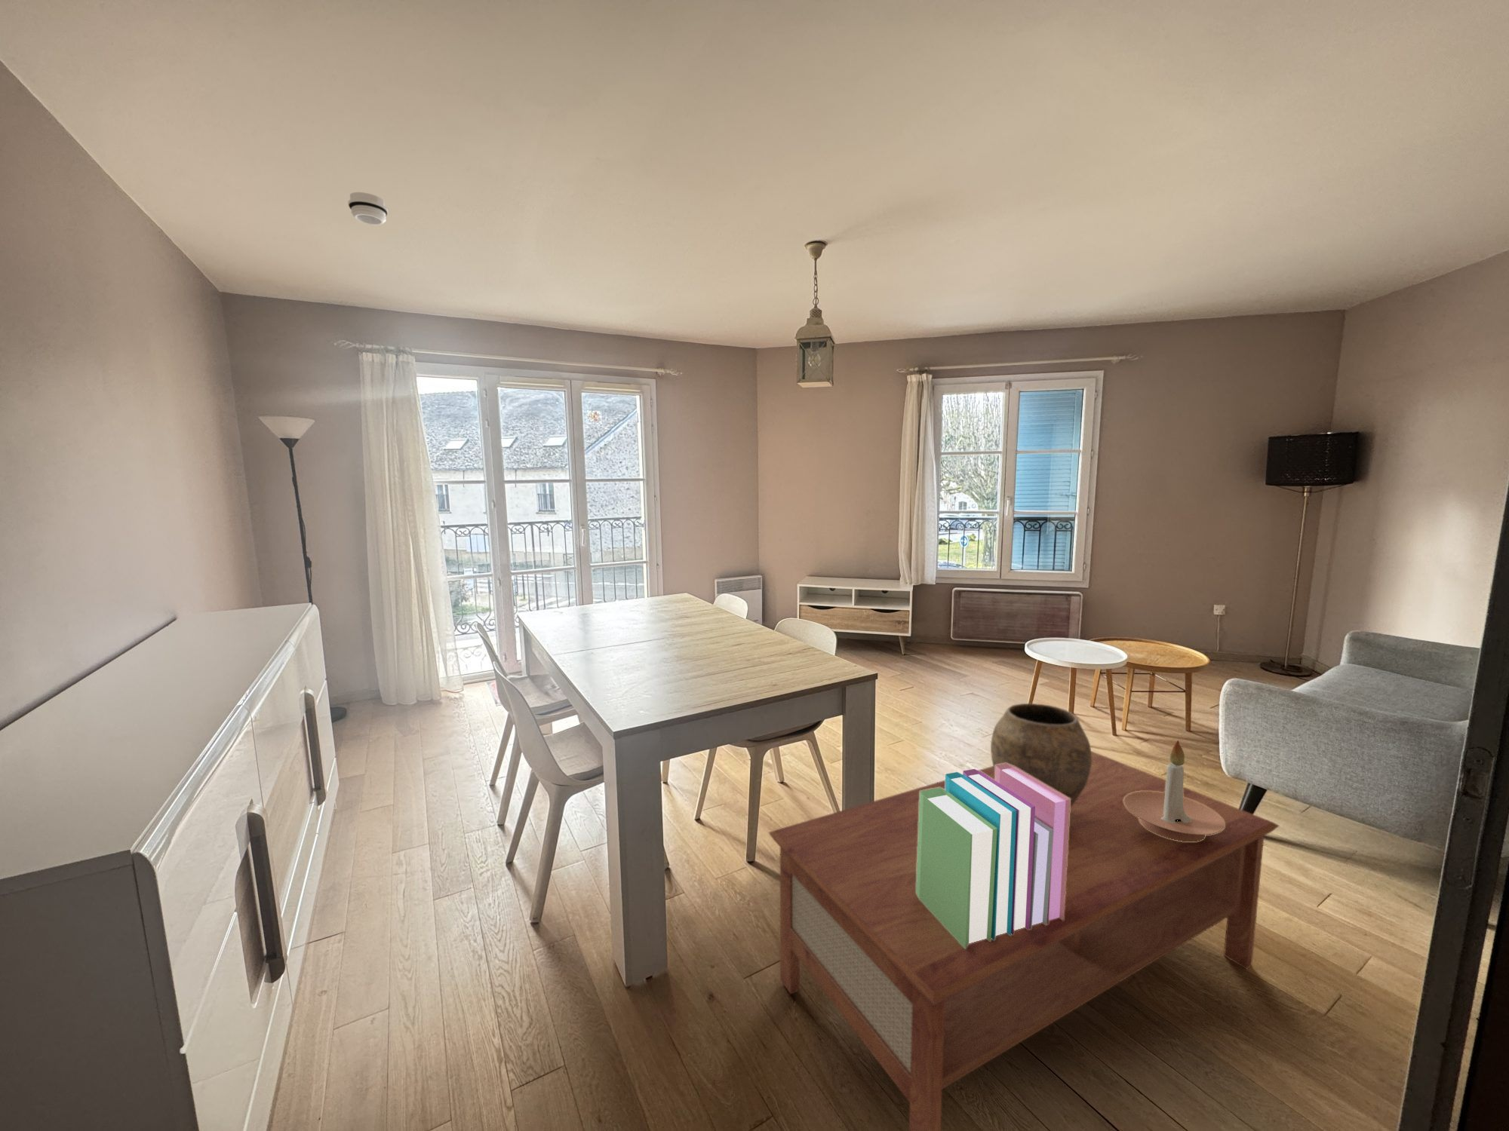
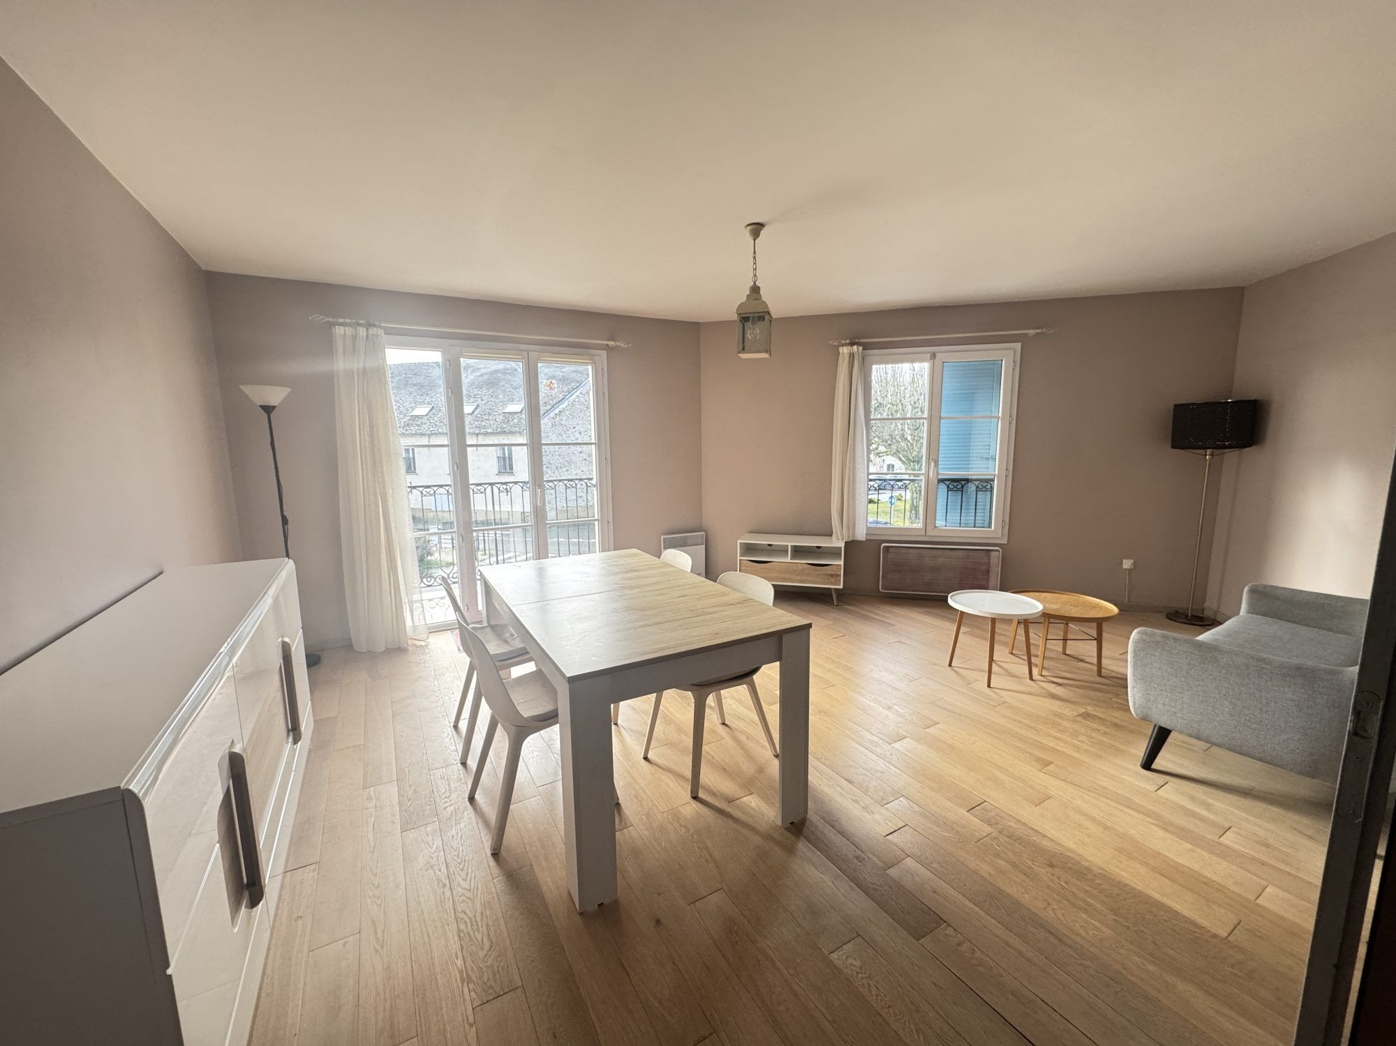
- coffee table [768,750,1281,1131]
- books [916,763,1071,949]
- vase [990,703,1092,808]
- candle holder [1124,740,1225,841]
- smoke detector [347,191,389,226]
